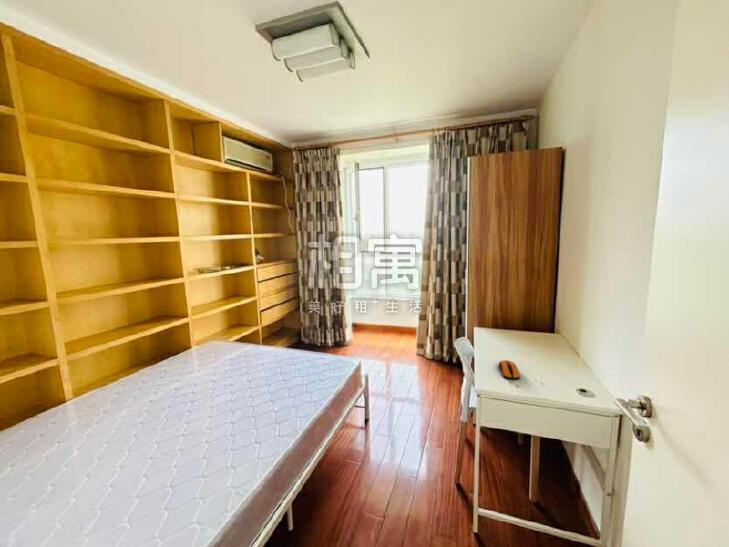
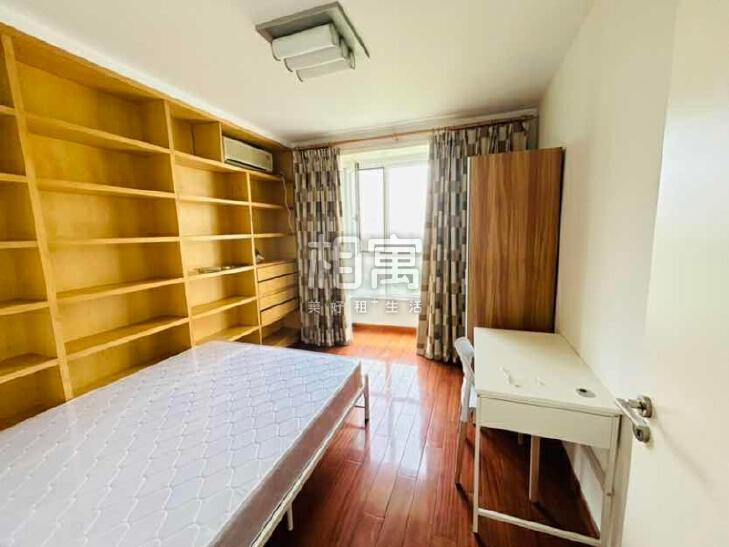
- computer mouse [498,359,521,380]
